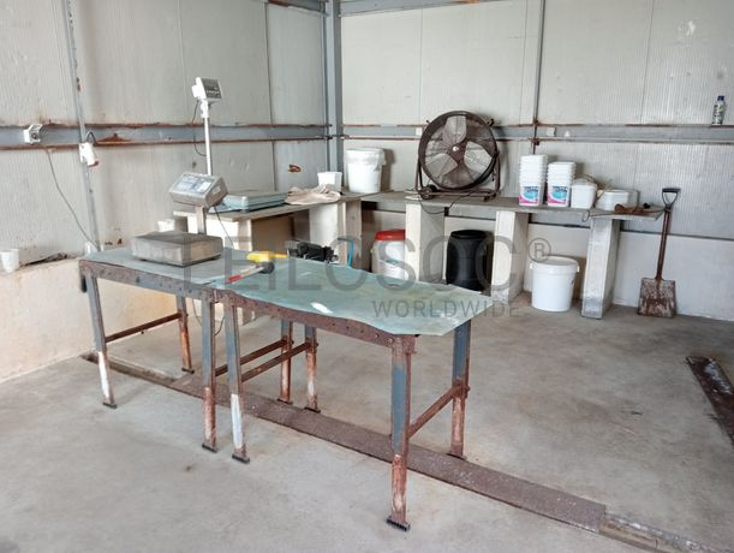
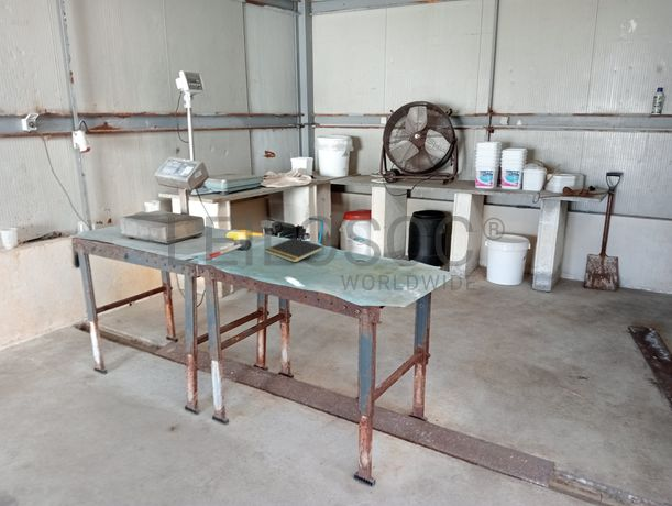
+ notepad [265,237,326,263]
